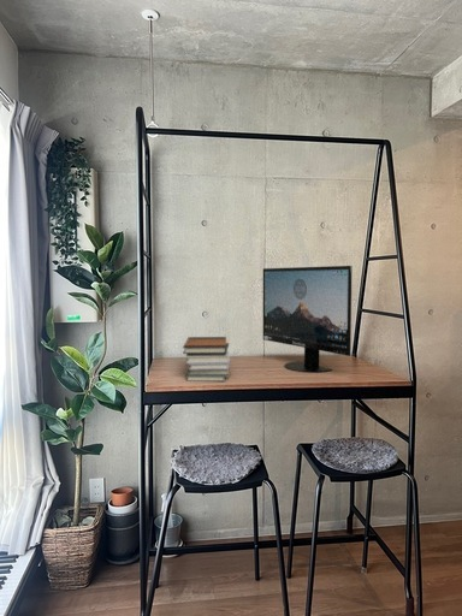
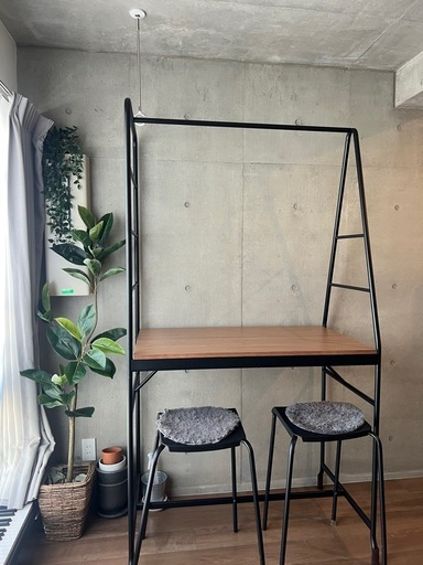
- monitor [262,265,354,374]
- book stack [182,336,231,383]
